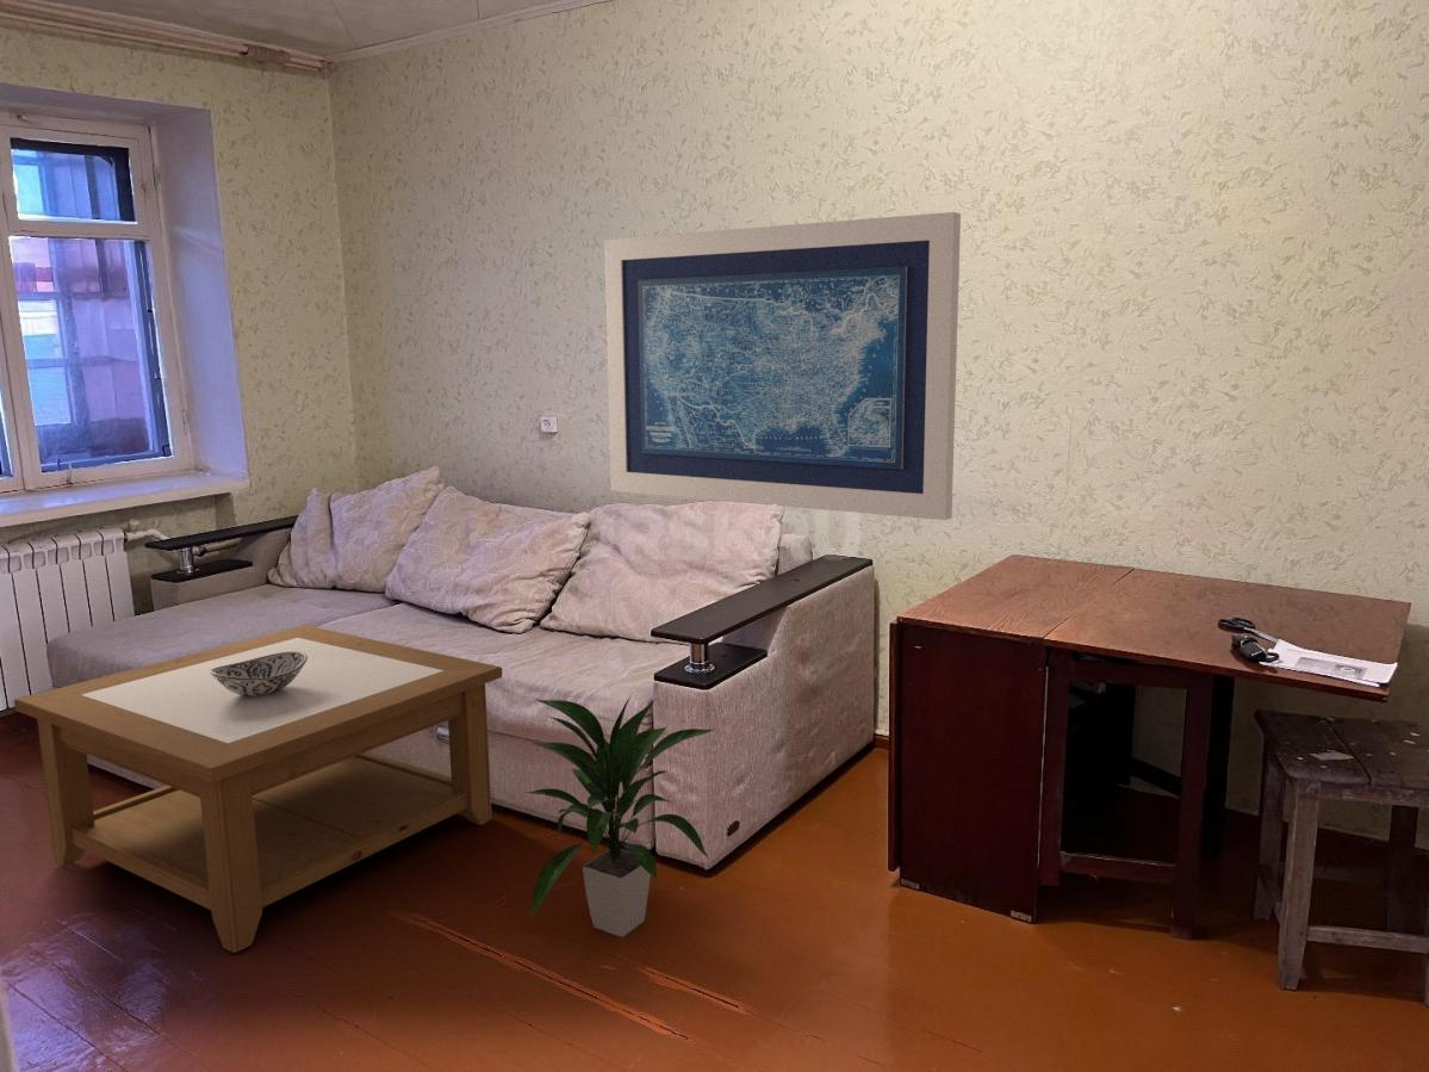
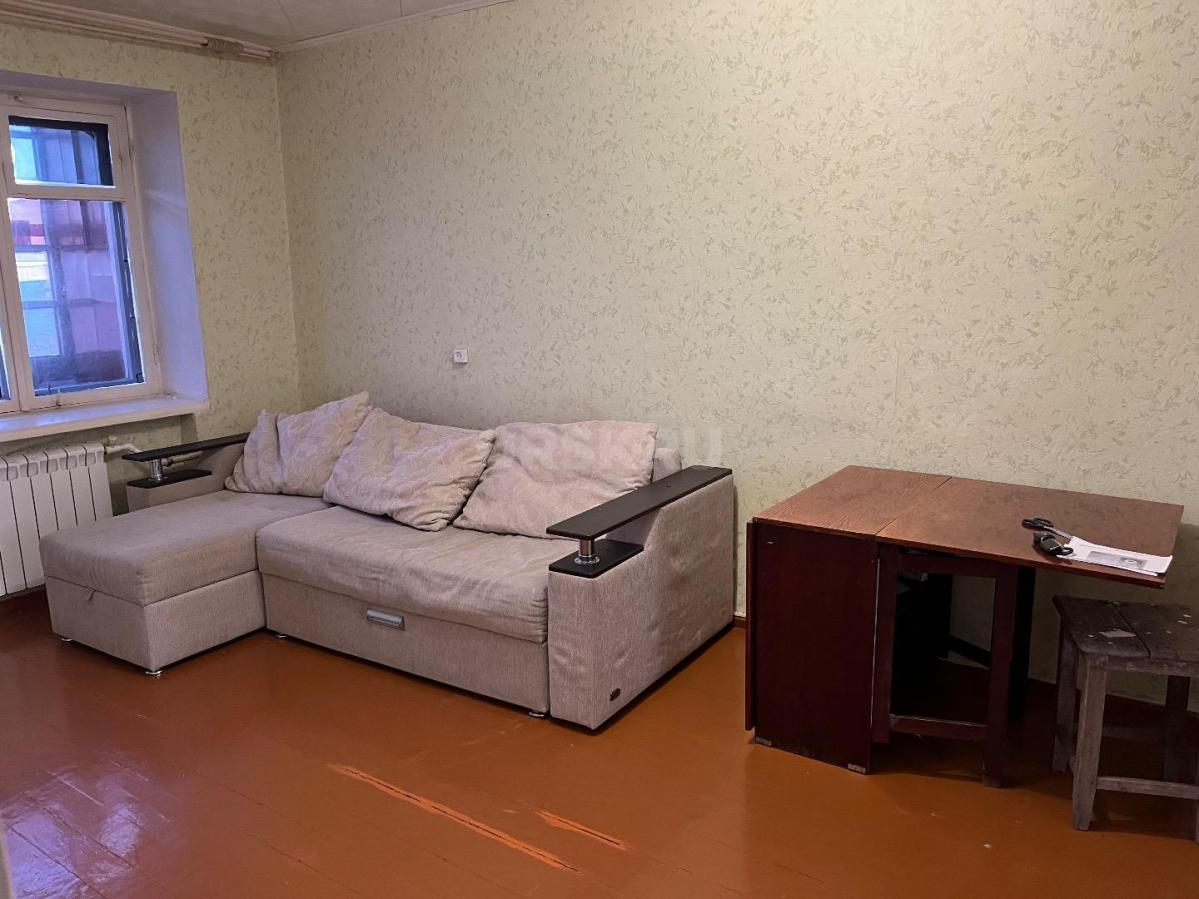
- coffee table [13,625,504,954]
- wall art [603,211,962,521]
- decorative bowl [210,651,307,696]
- indoor plant [522,693,715,938]
